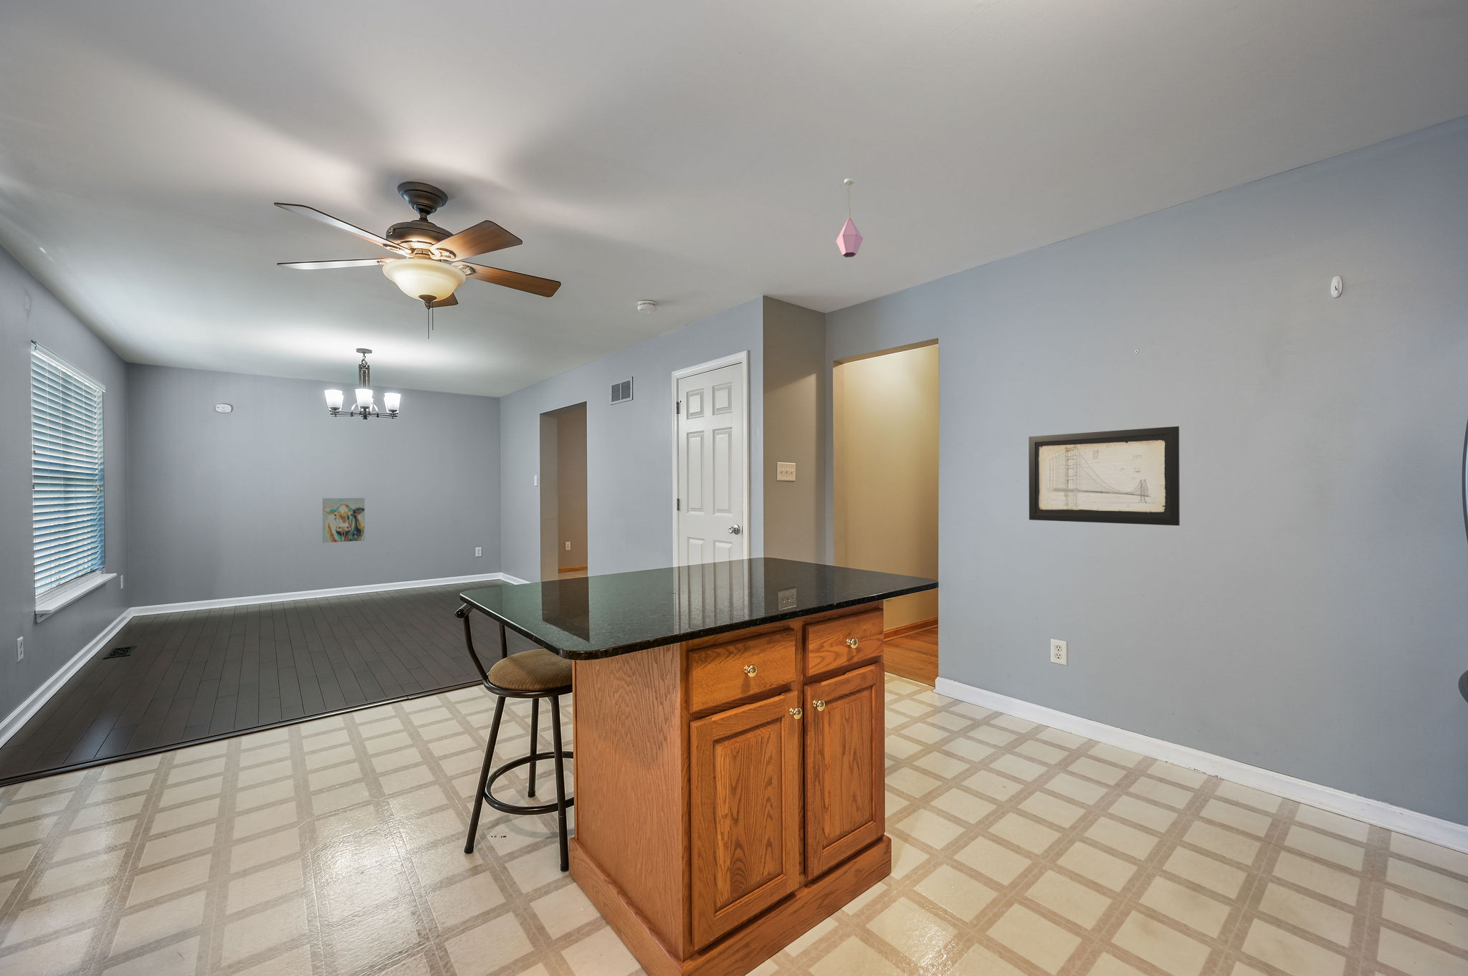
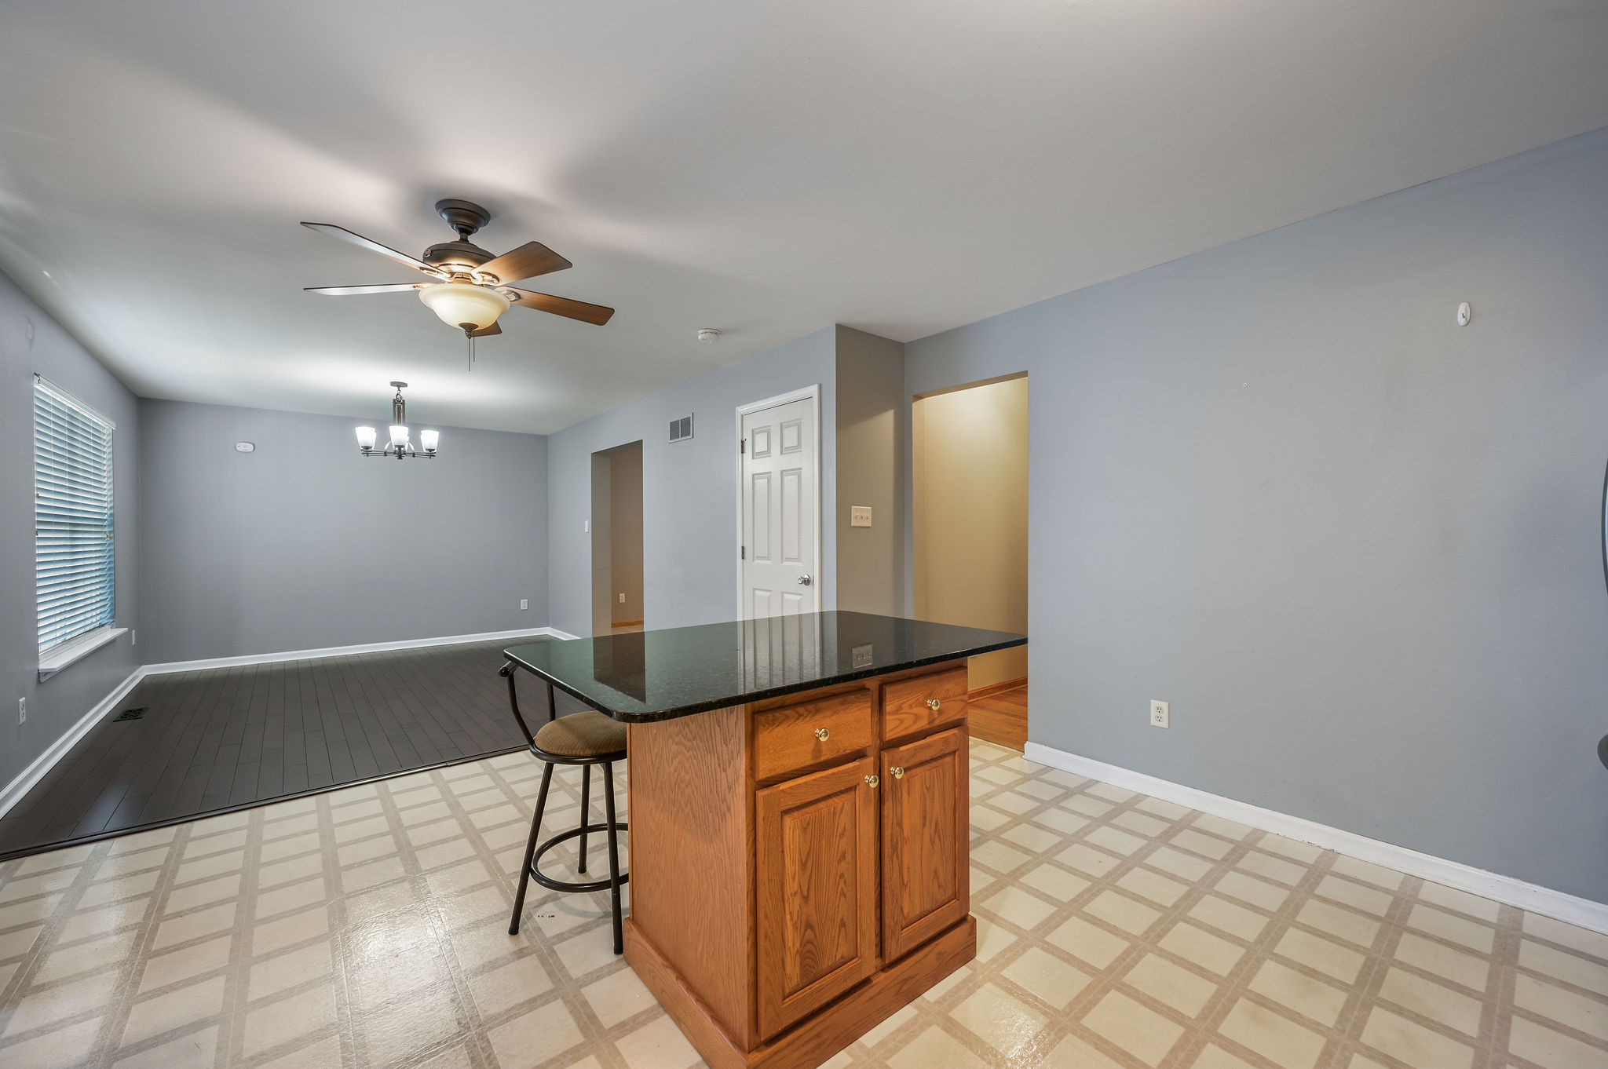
- pendant light [835,176,864,258]
- wall art [322,498,366,544]
- wall art [1028,426,1180,526]
